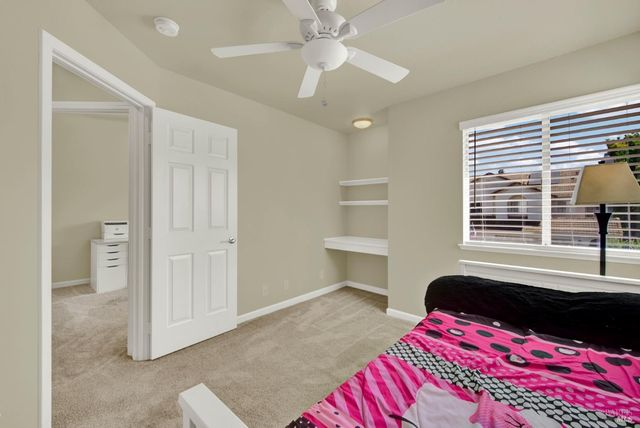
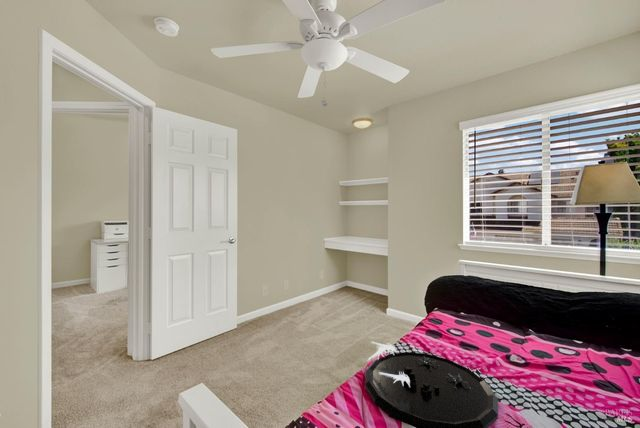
+ decorative tray [364,340,499,428]
